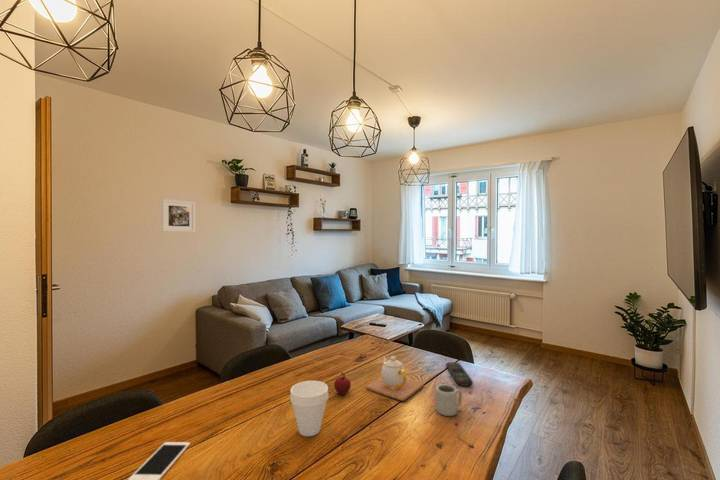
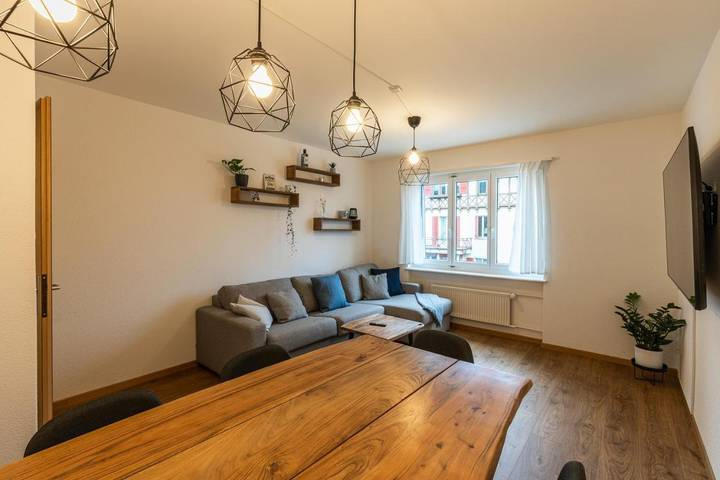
- teapot [366,355,425,402]
- cup [289,380,329,437]
- apple [333,371,352,396]
- cell phone [127,441,191,480]
- cup [435,383,463,417]
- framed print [161,198,196,233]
- remote control [445,361,474,387]
